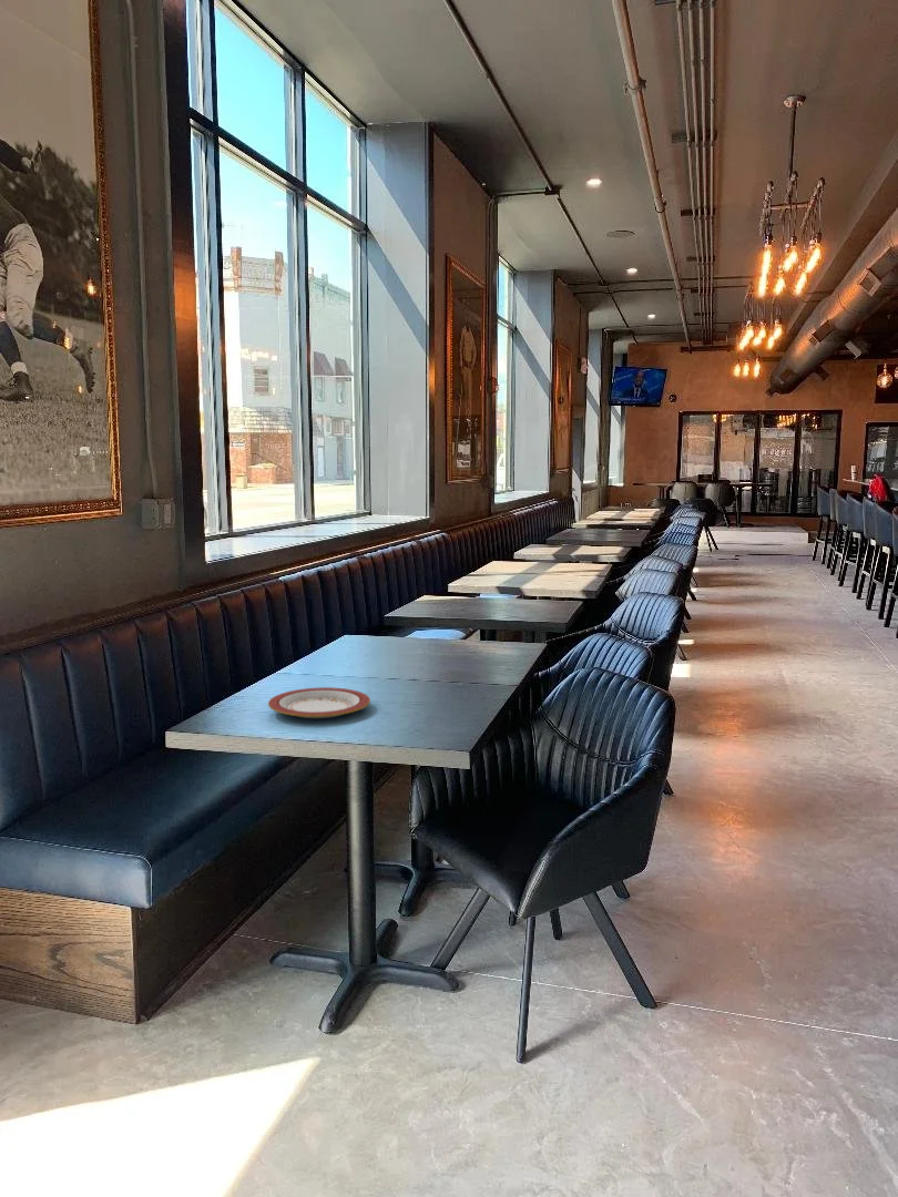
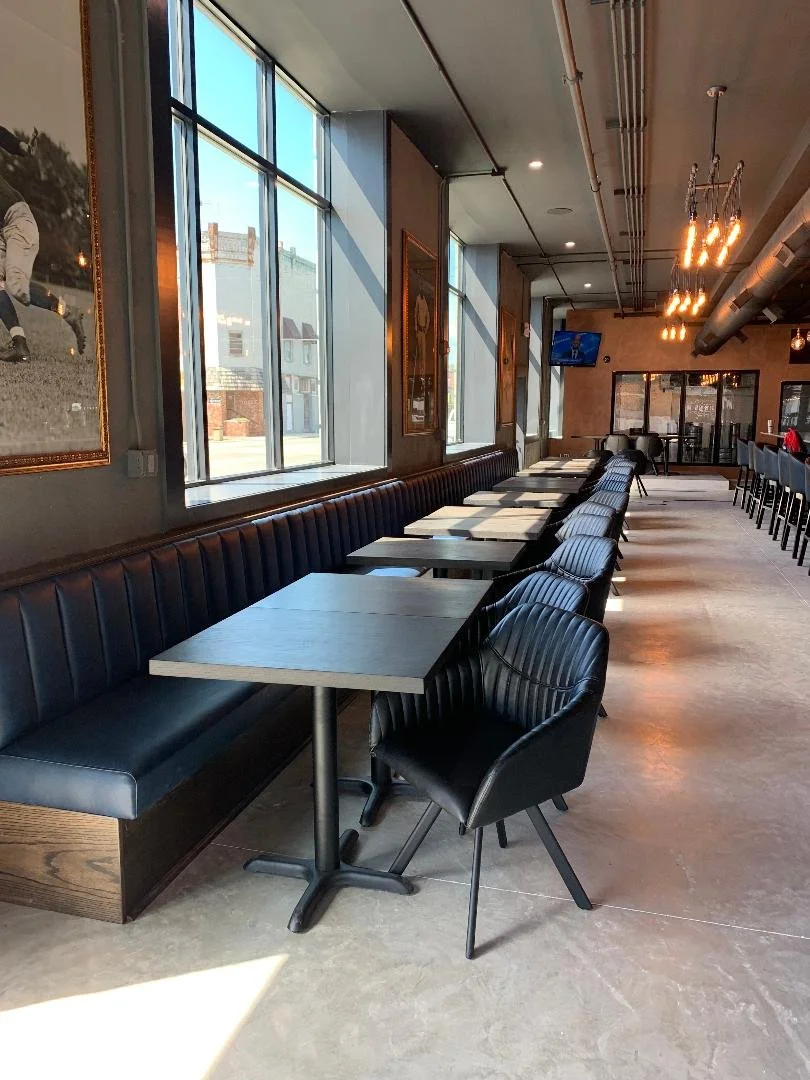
- plate [267,686,371,719]
